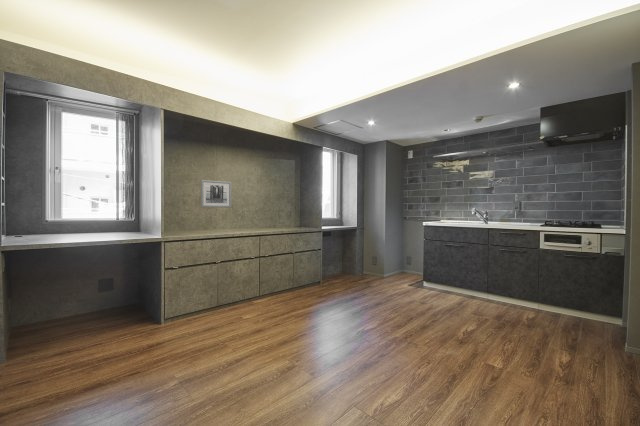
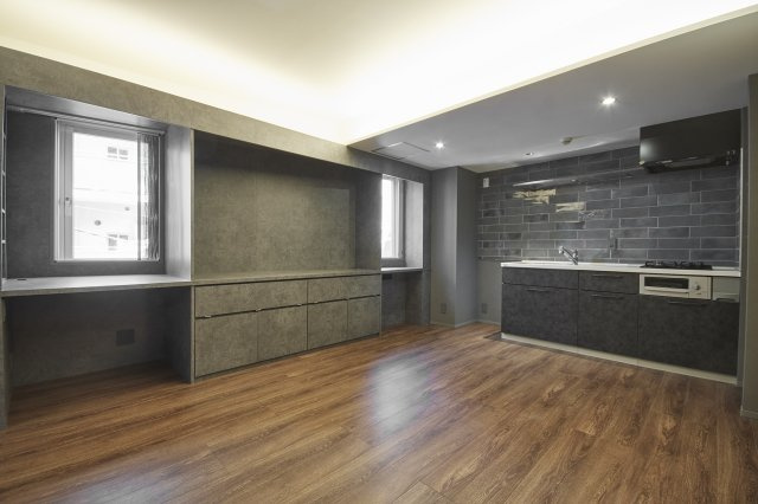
- wall art [200,179,232,209]
